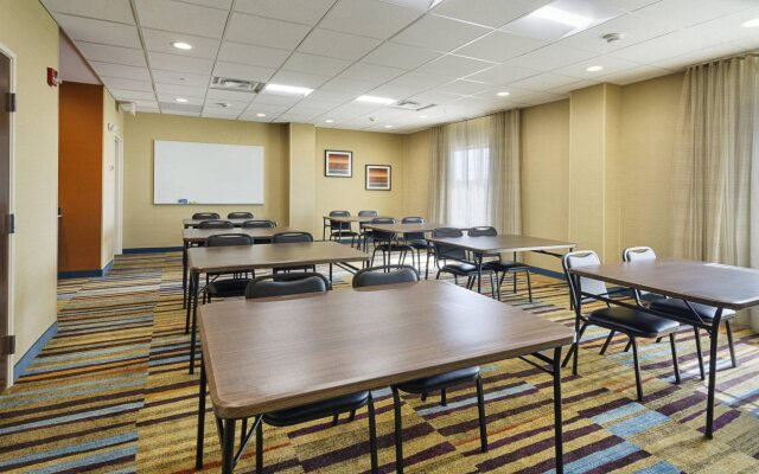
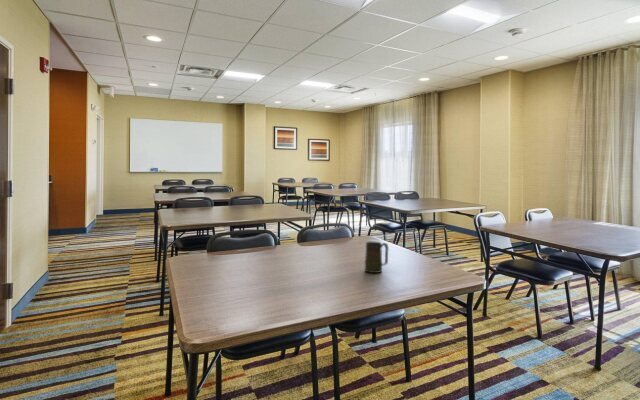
+ mug [364,241,390,274]
